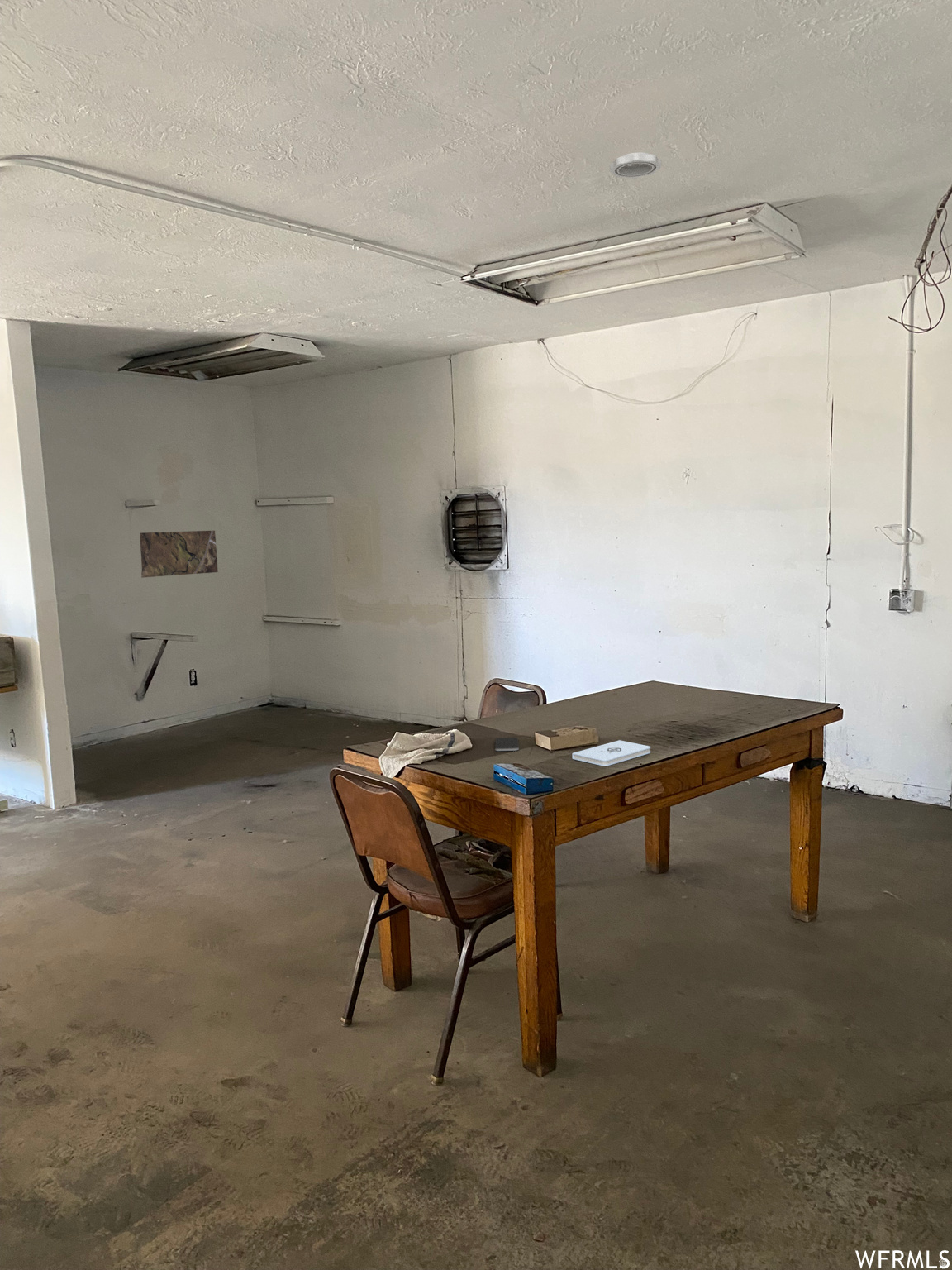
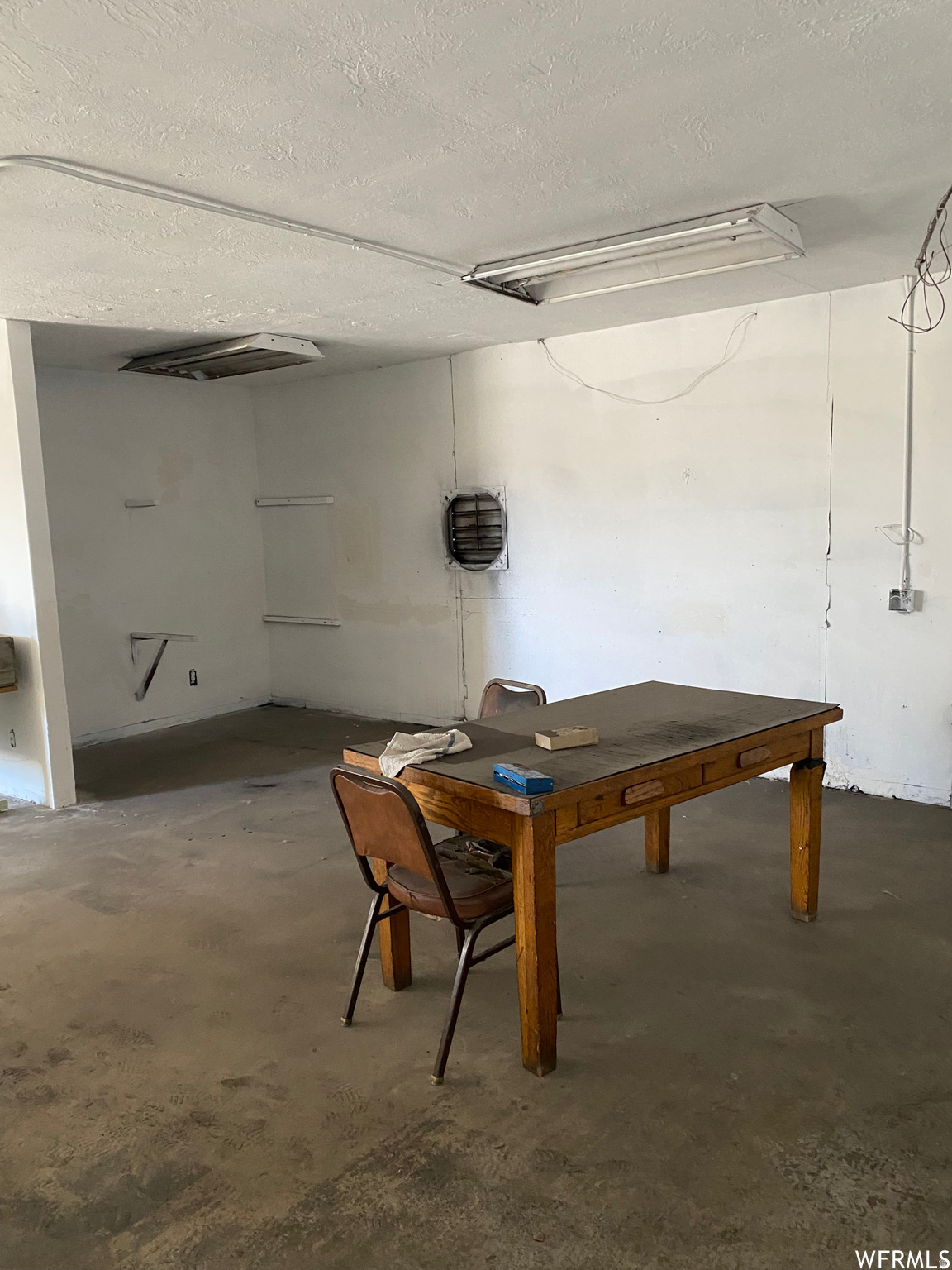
- smartphone [494,737,520,752]
- smoke detector [609,151,662,179]
- map [139,530,219,579]
- notepad [571,739,651,766]
